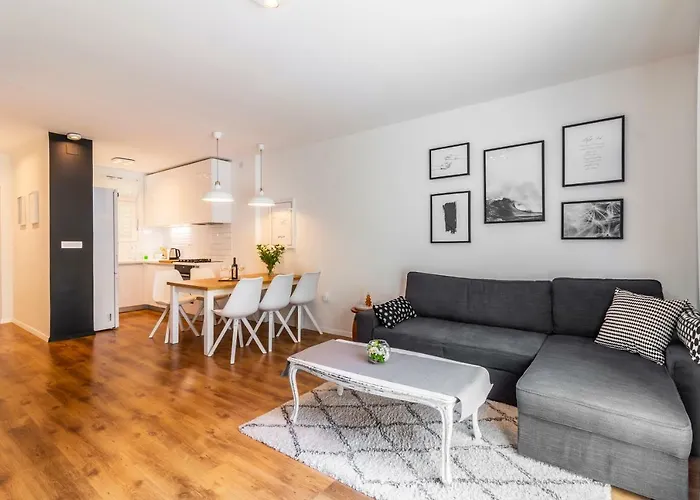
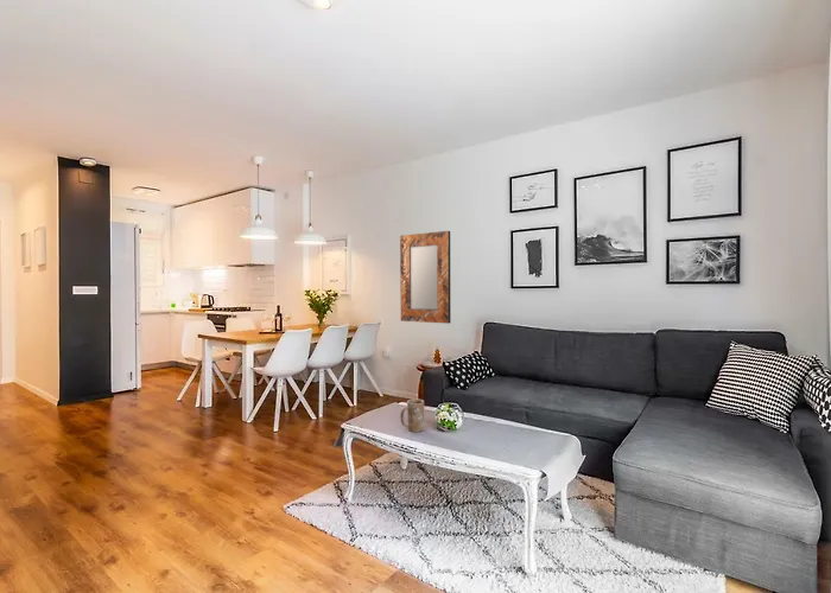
+ mug [399,398,425,433]
+ home mirror [399,230,452,325]
